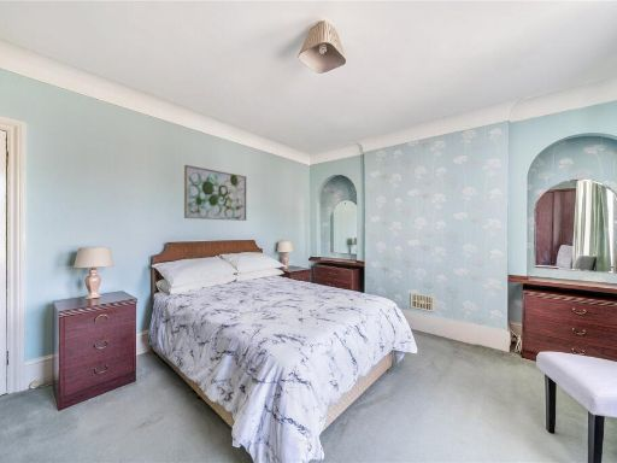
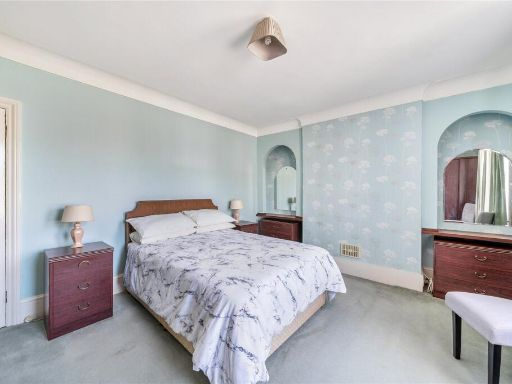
- wall art [183,164,247,222]
